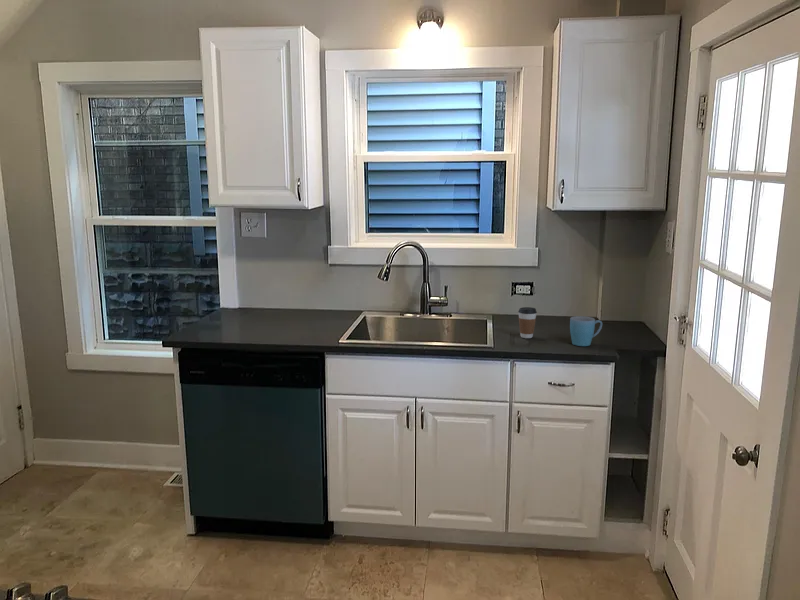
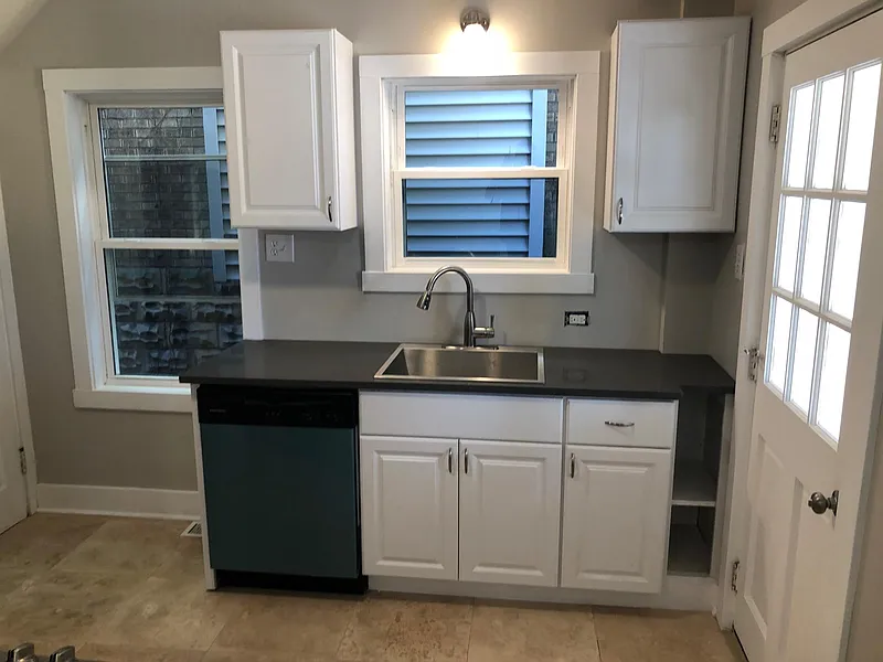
- coffee cup [517,306,538,339]
- mug [569,315,603,347]
